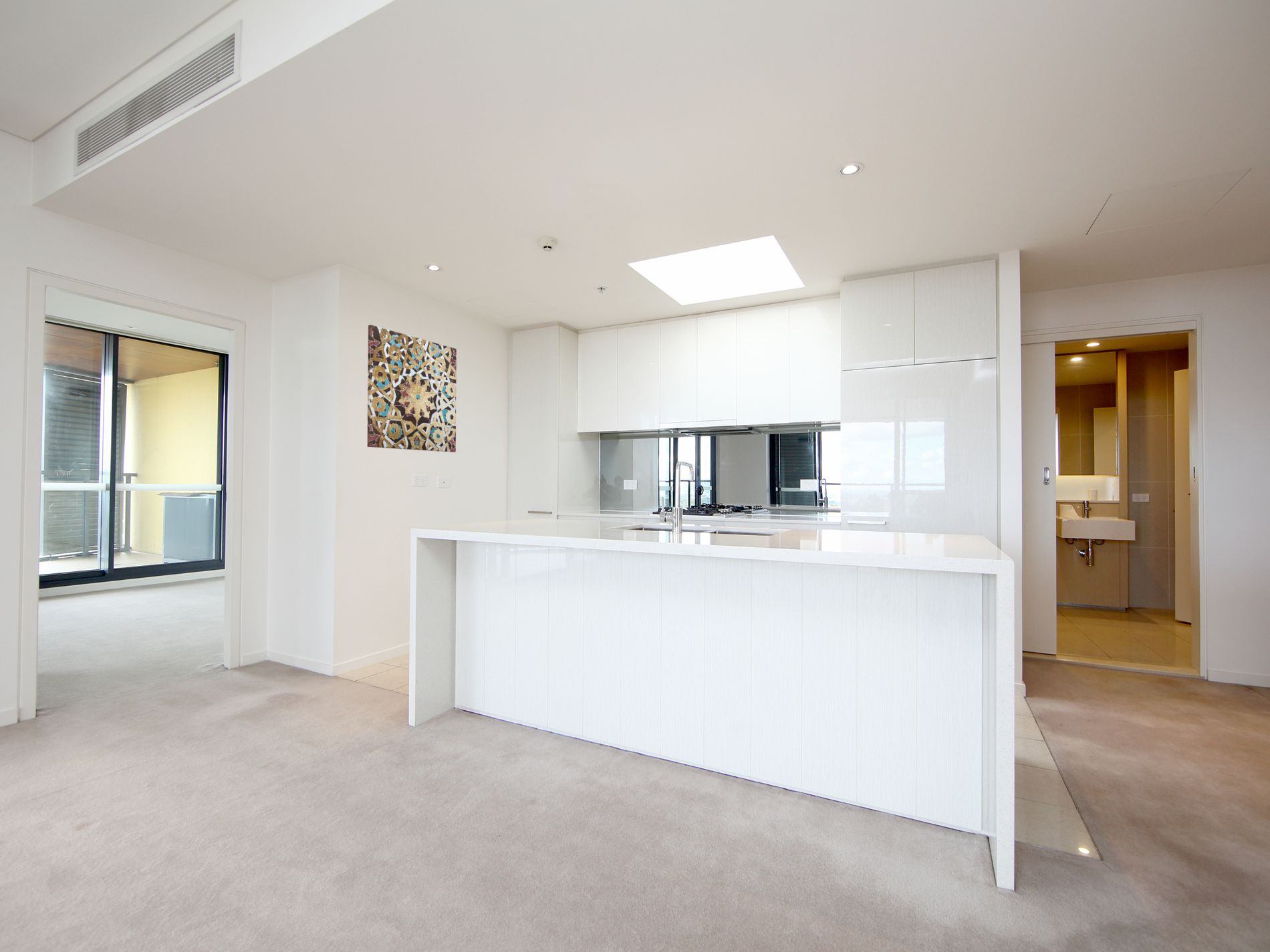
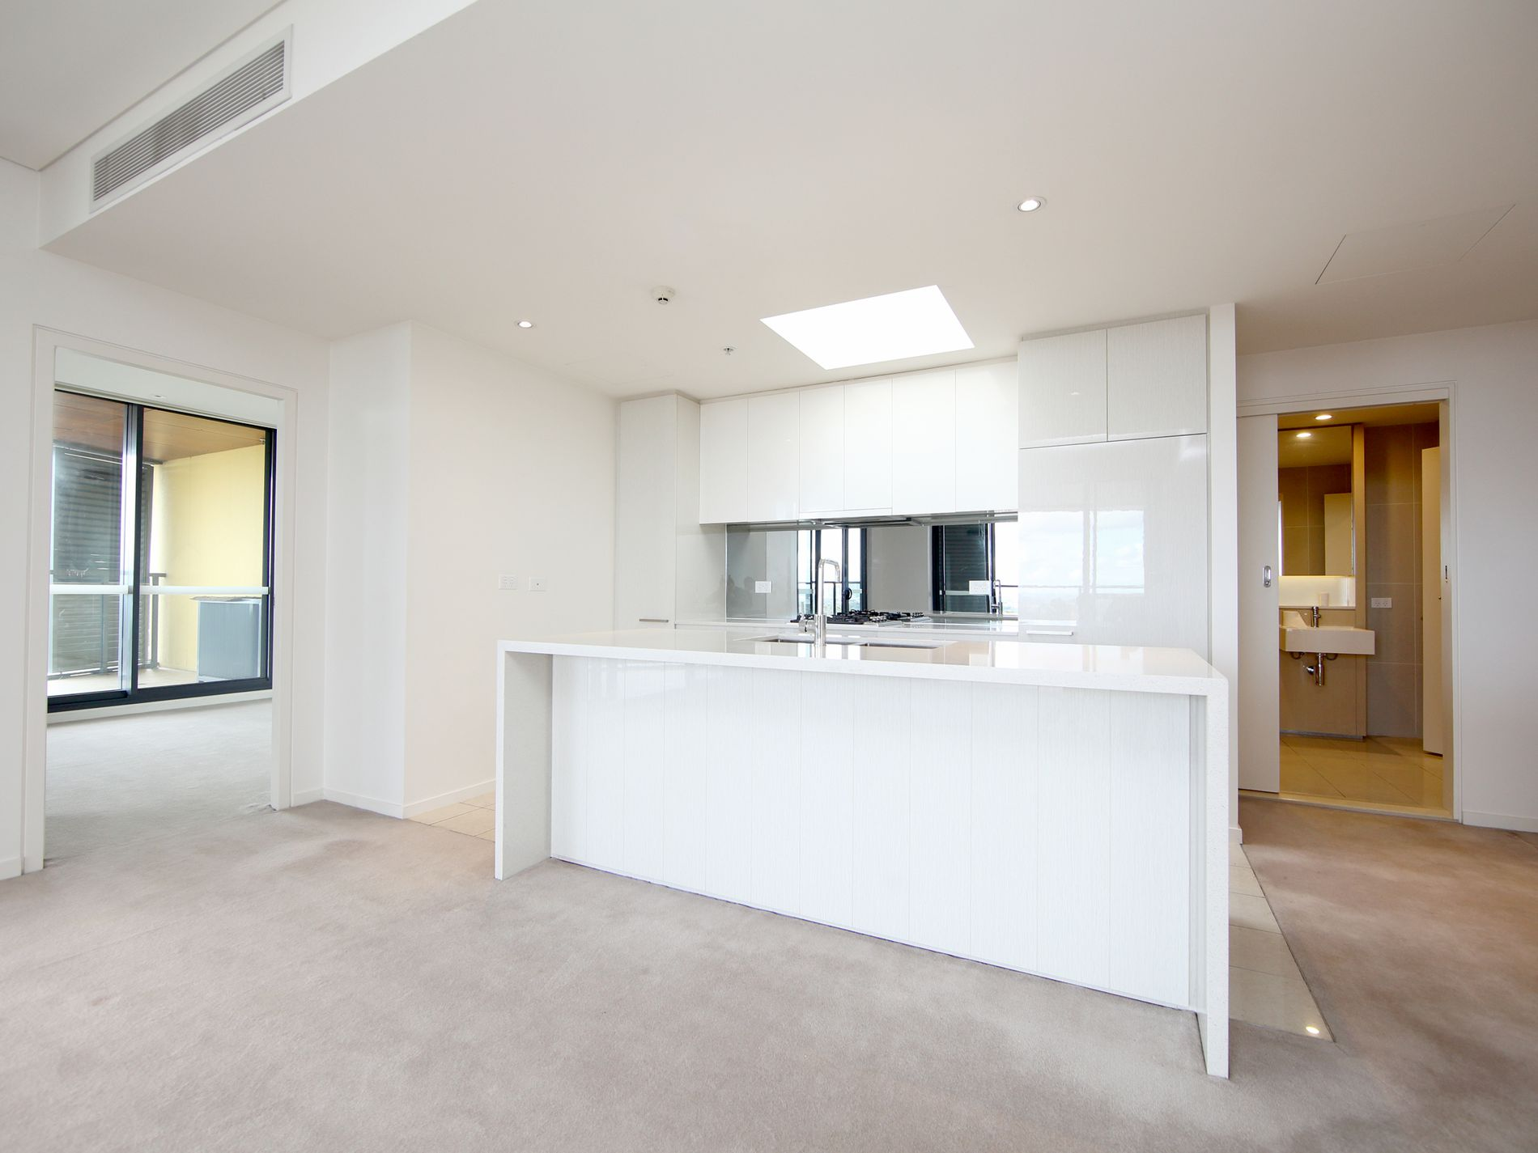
- wall art [367,324,457,453]
